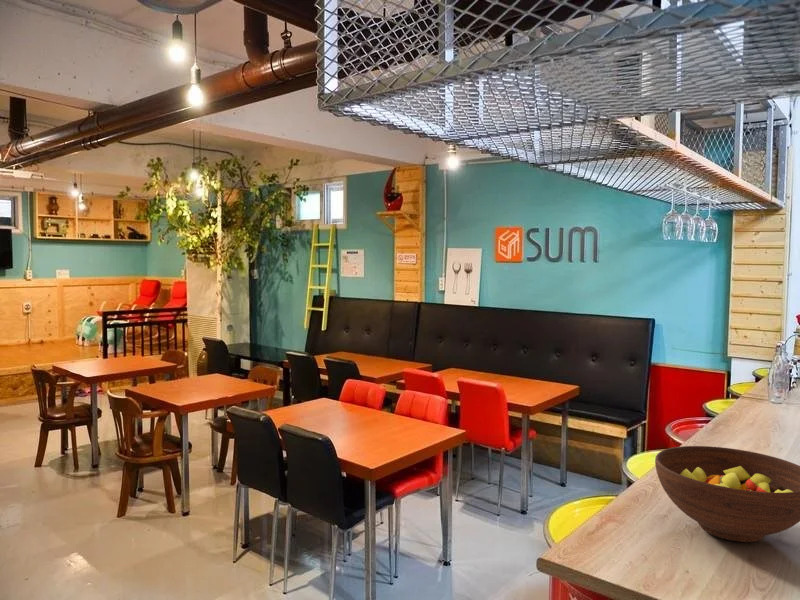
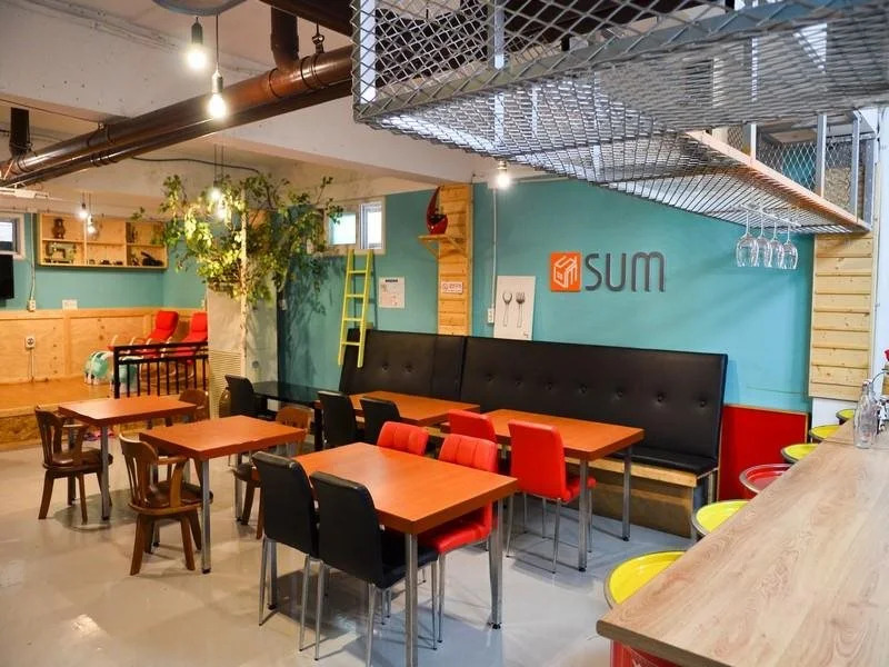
- fruit bowl [654,445,800,543]
